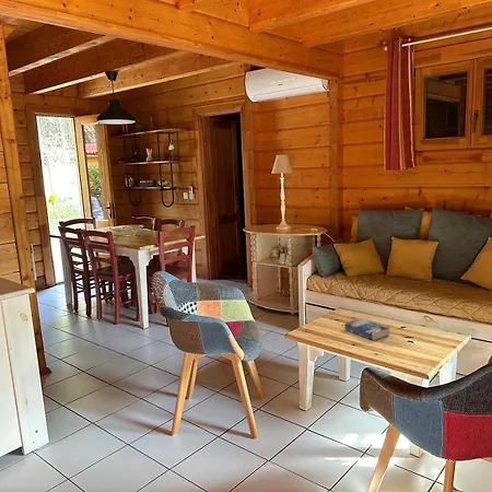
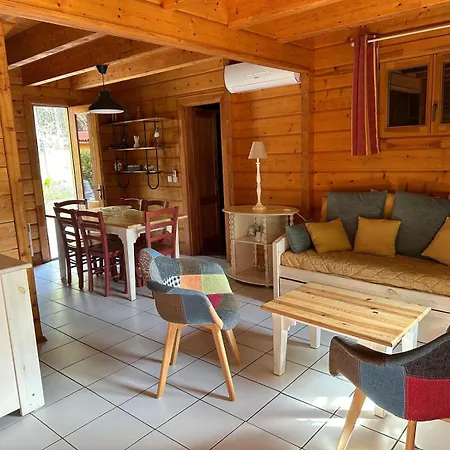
- book [343,317,390,341]
